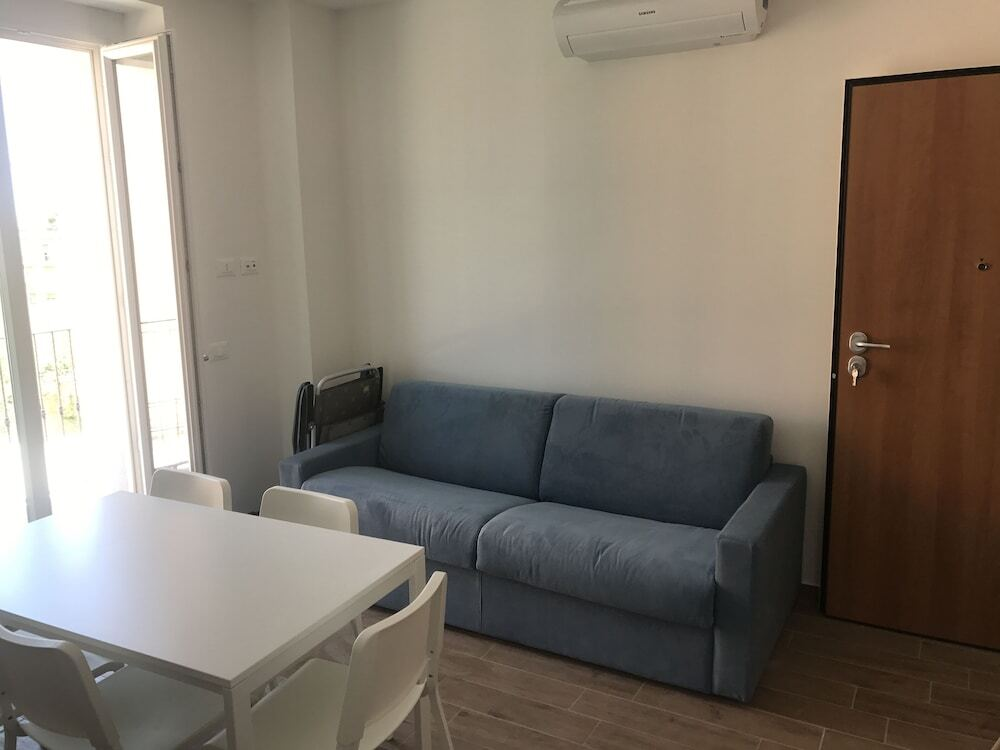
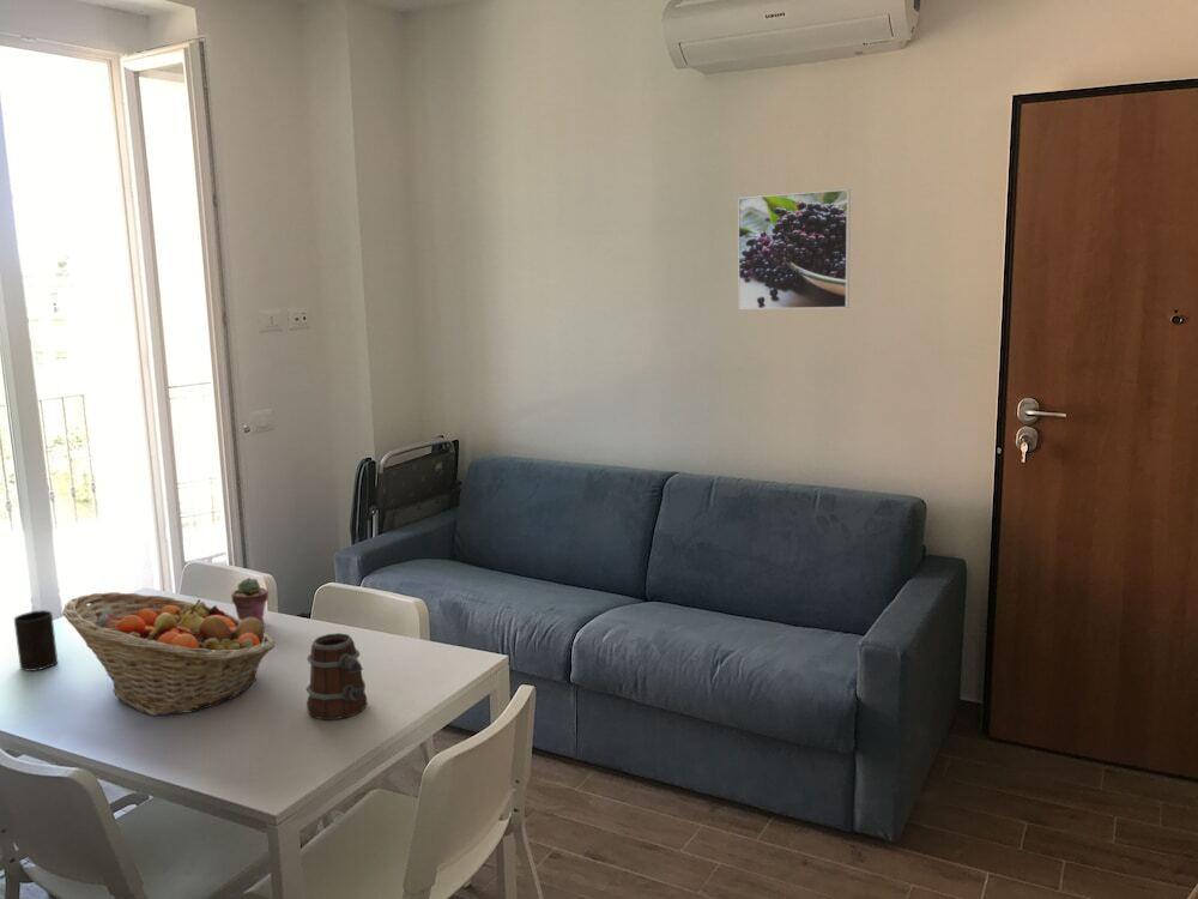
+ mug [305,632,368,722]
+ fruit basket [61,591,277,717]
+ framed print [737,188,852,310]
+ cup [13,609,59,672]
+ potted succulent [230,577,270,623]
